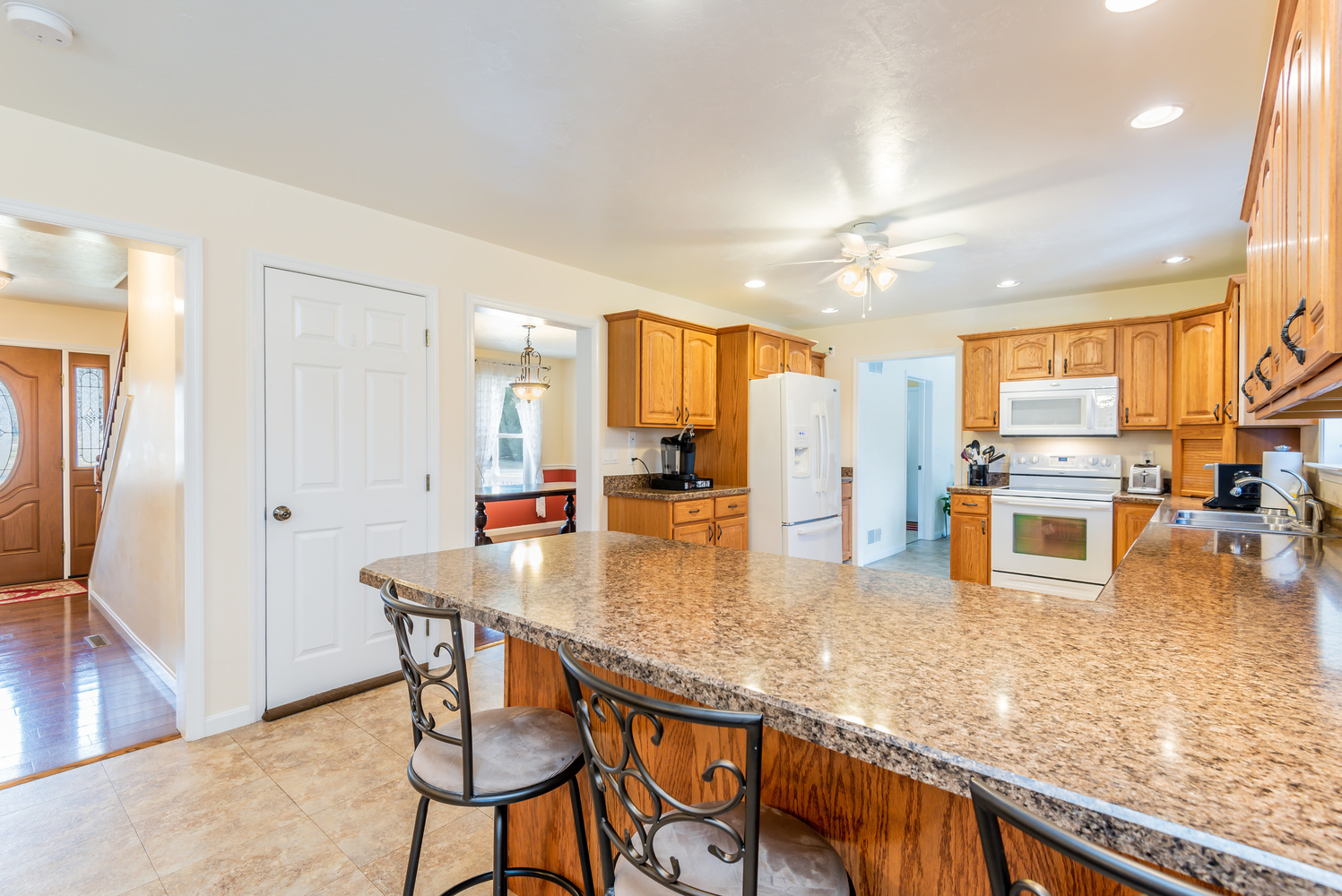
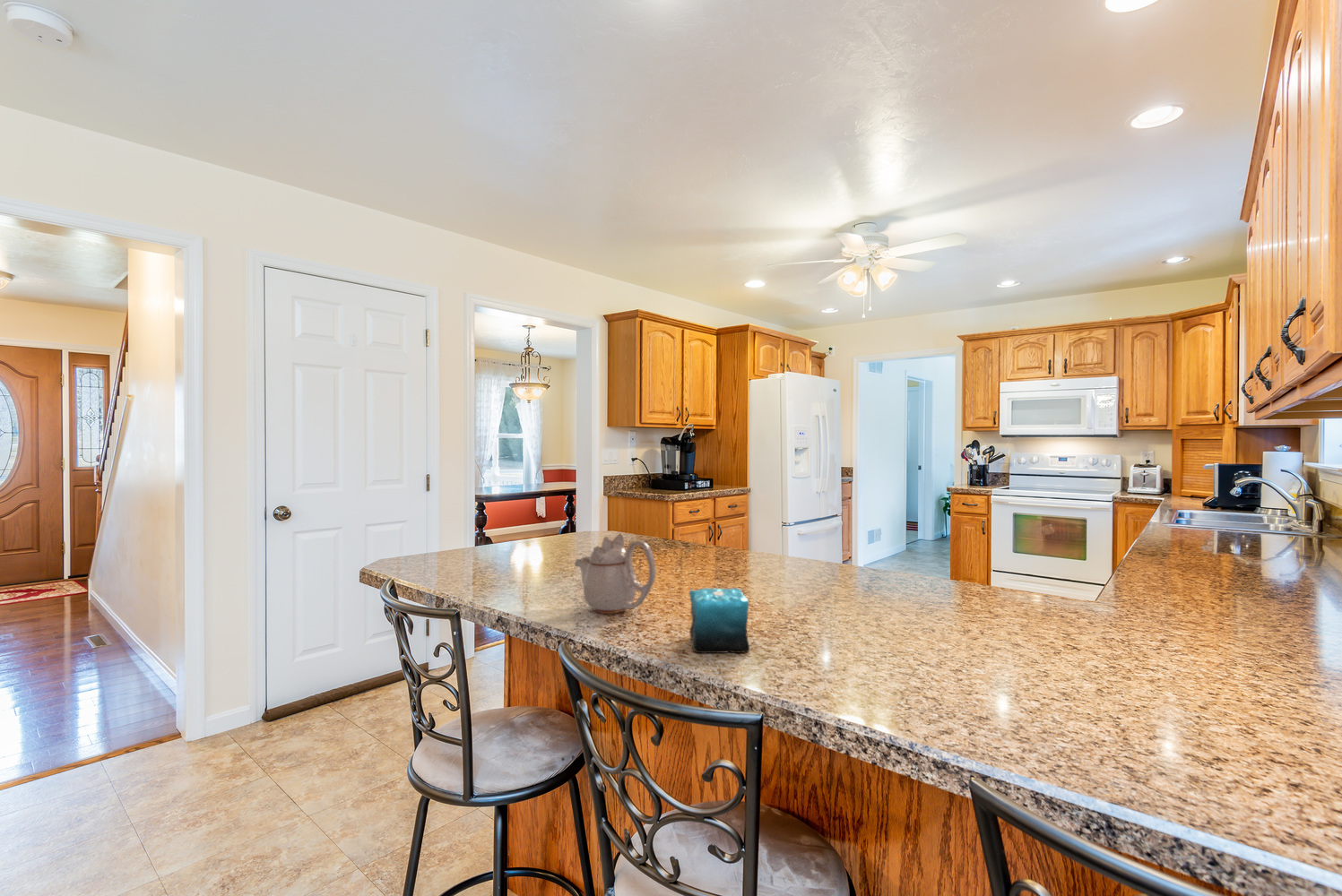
+ candle [688,573,750,654]
+ teapot [574,533,657,615]
